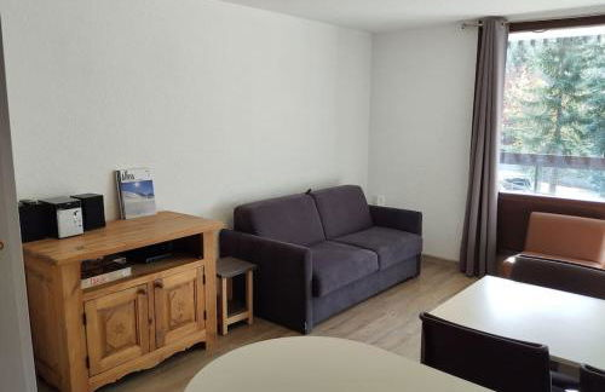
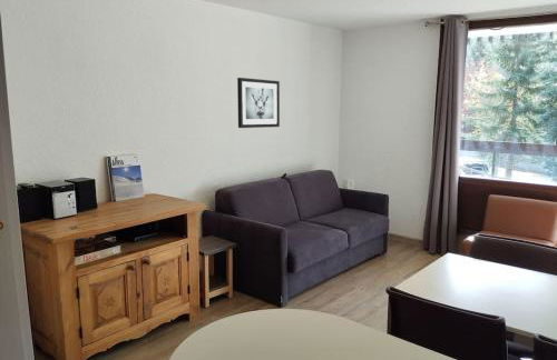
+ wall art [236,77,281,129]
